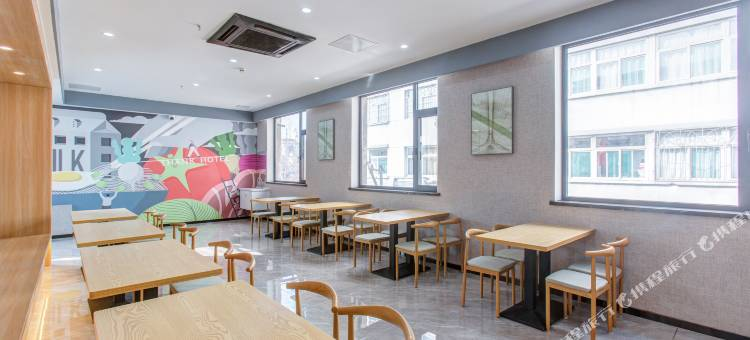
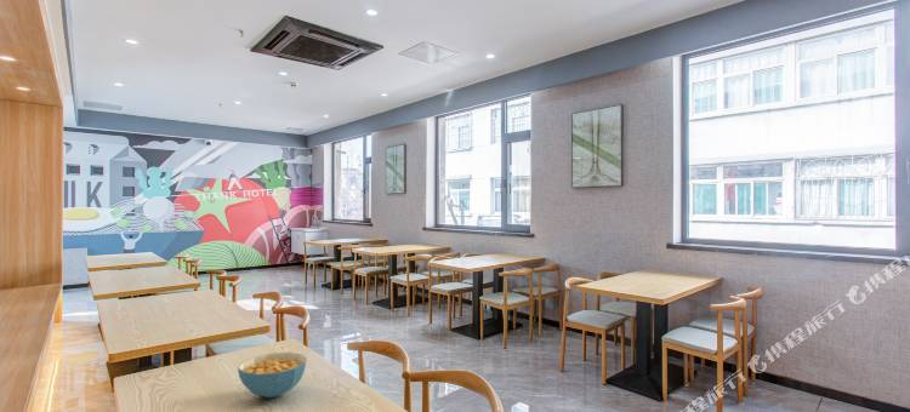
+ cereal bowl [237,351,308,399]
